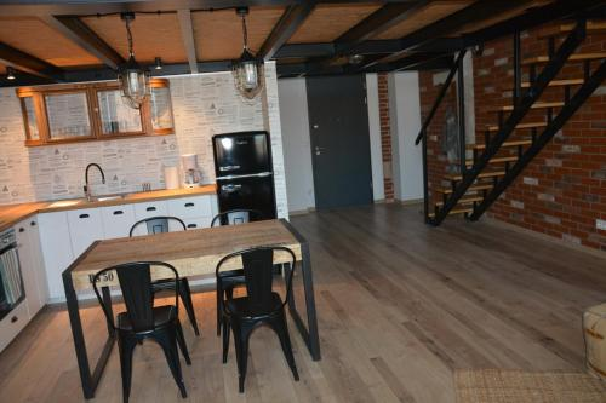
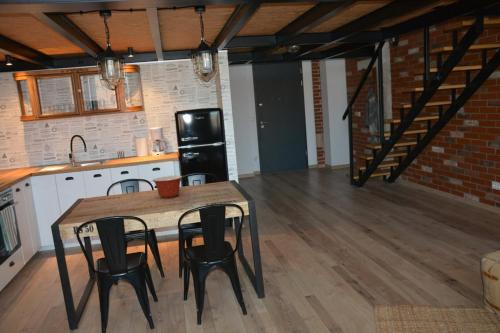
+ mixing bowl [152,175,183,199]
